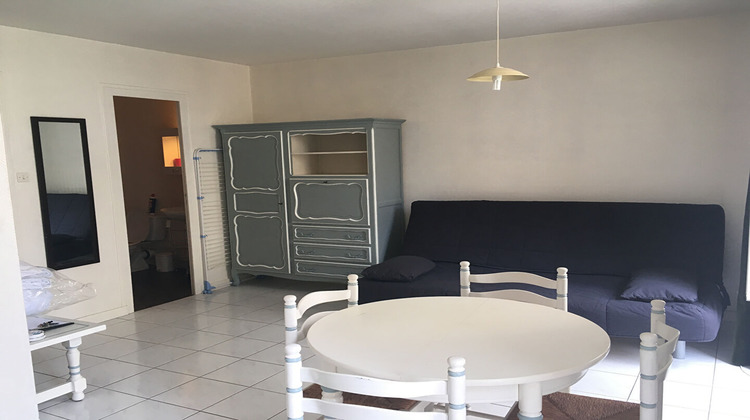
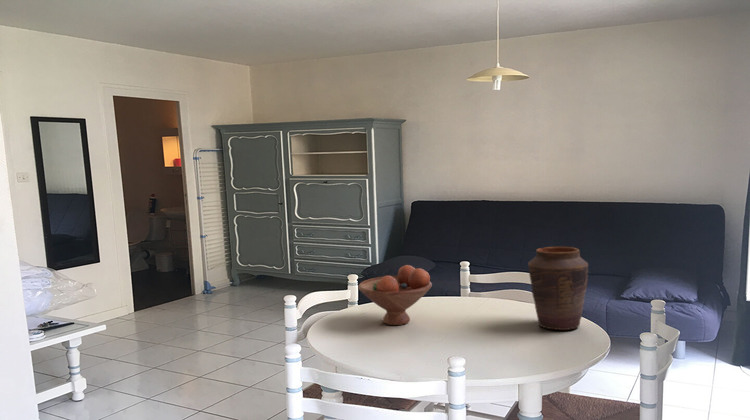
+ fruit bowl [357,264,433,326]
+ vase [527,246,590,331]
